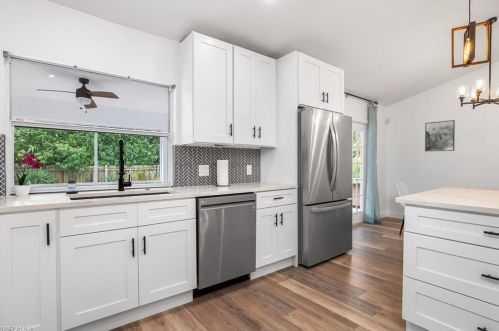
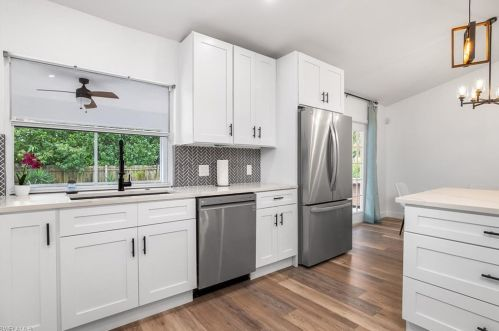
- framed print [424,119,456,152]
